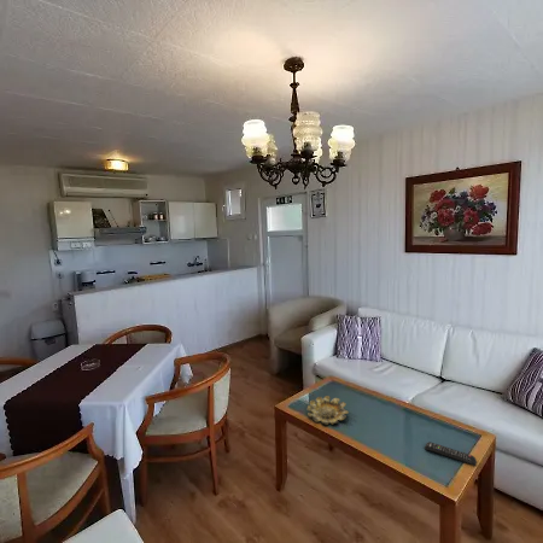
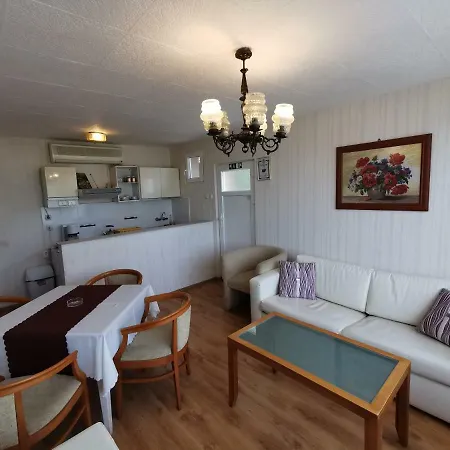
- bowl [306,395,349,426]
- remote control [424,440,478,467]
